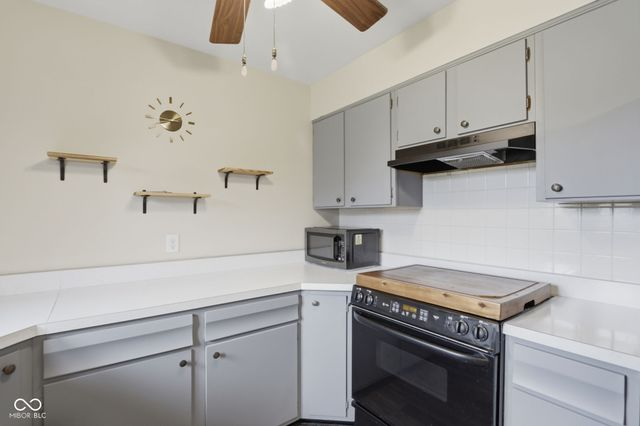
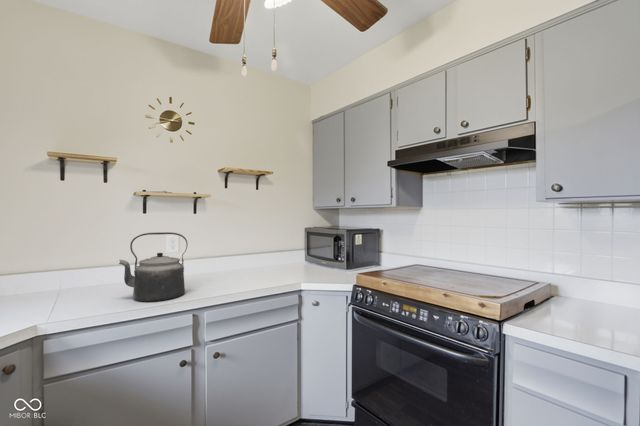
+ kettle [118,231,188,302]
